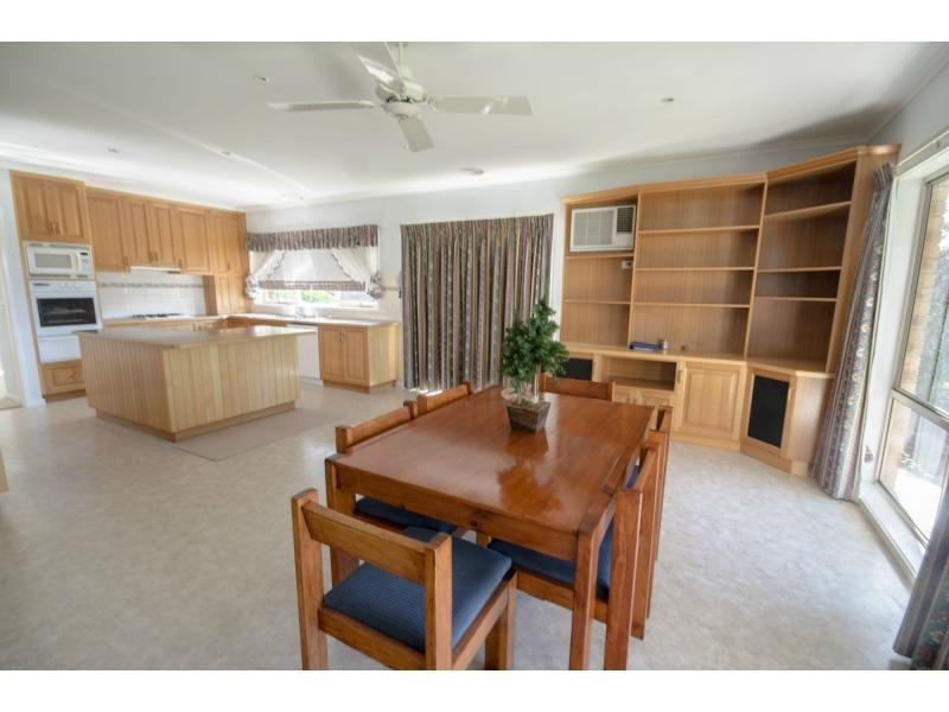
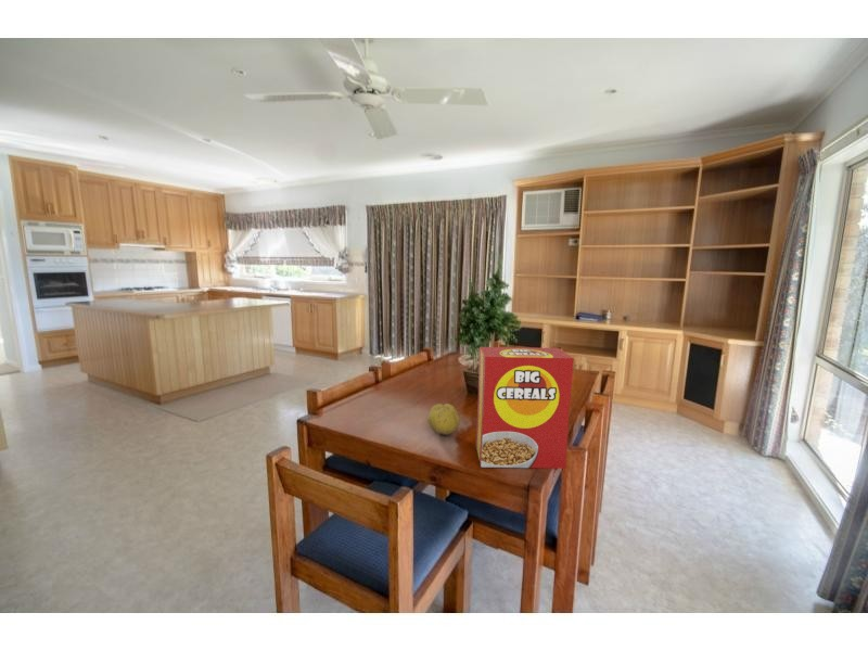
+ cereal box [475,346,575,470]
+ fruit [426,403,461,436]
